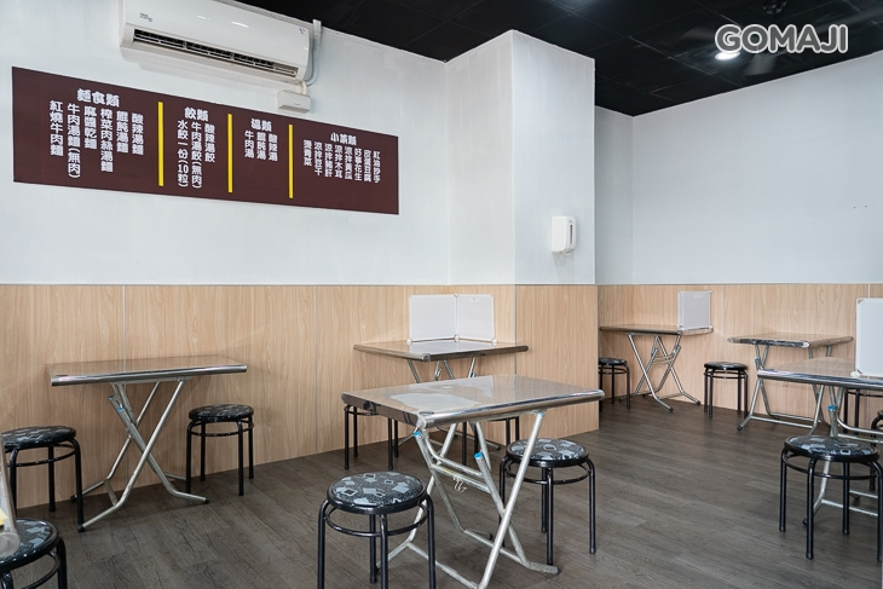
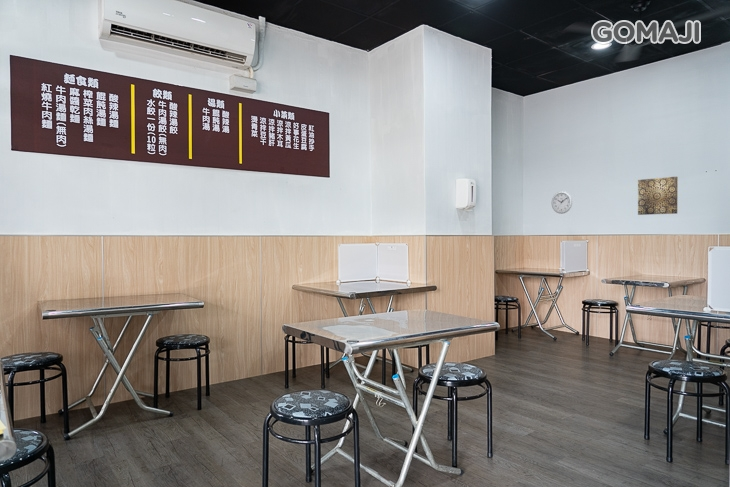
+ wall art [637,176,679,216]
+ wall clock [551,190,573,215]
